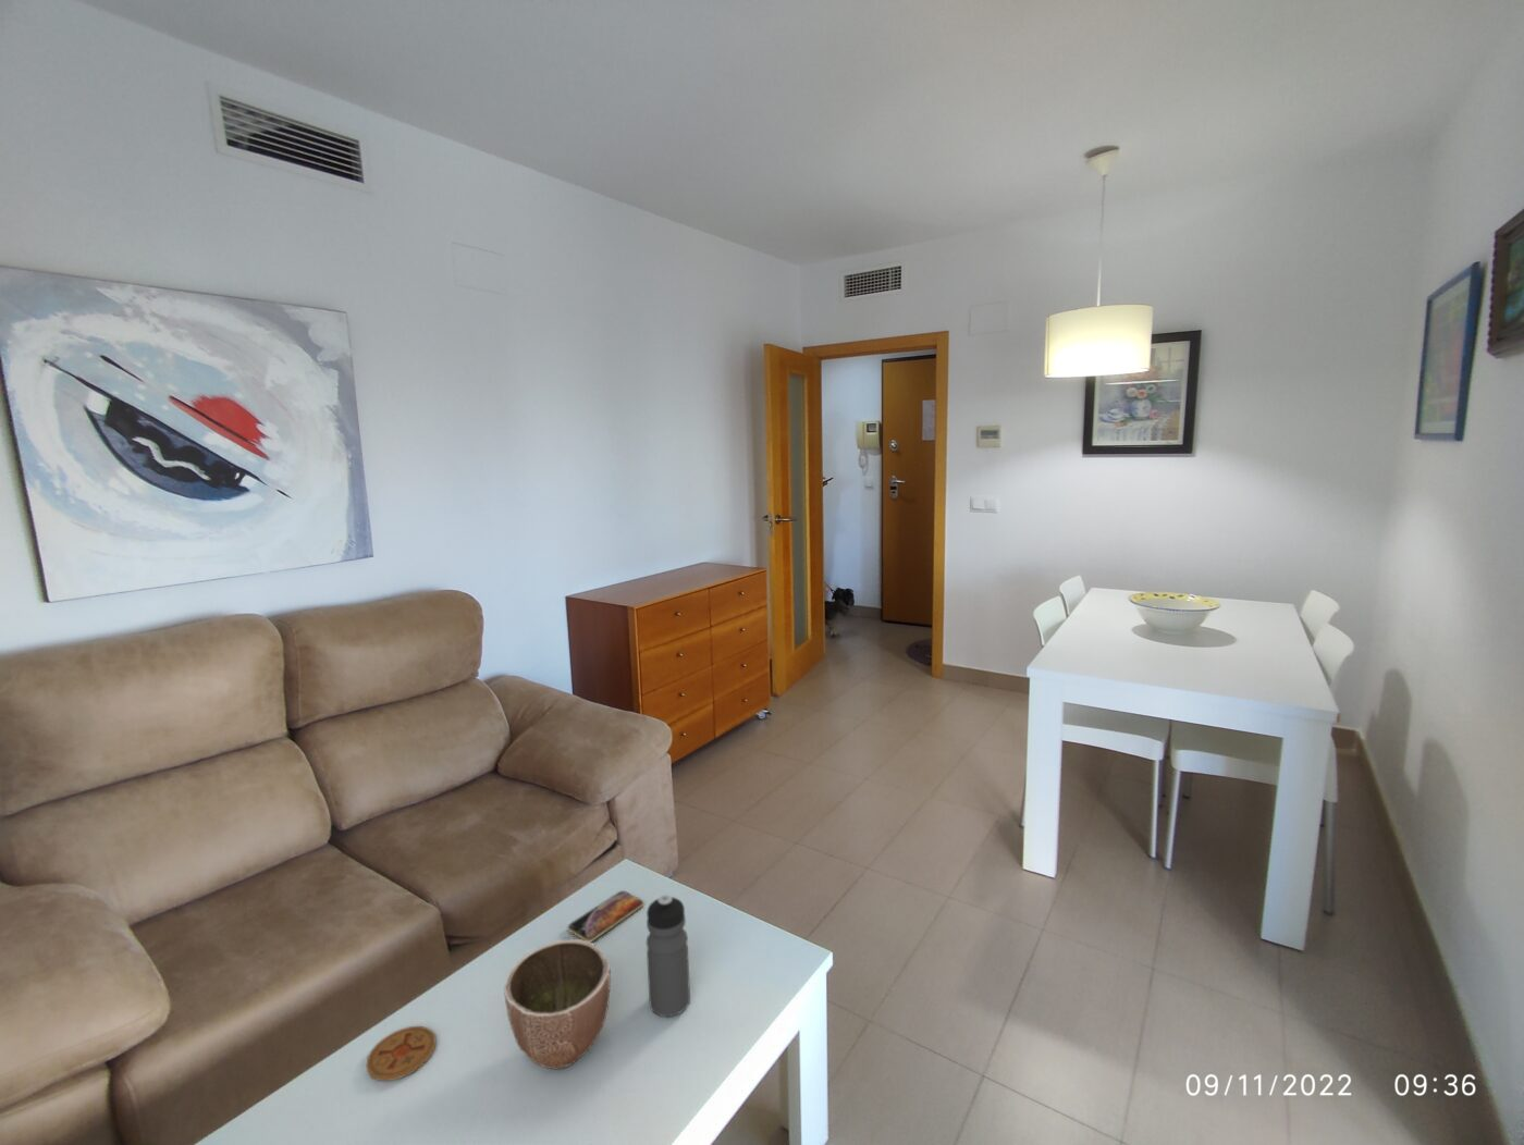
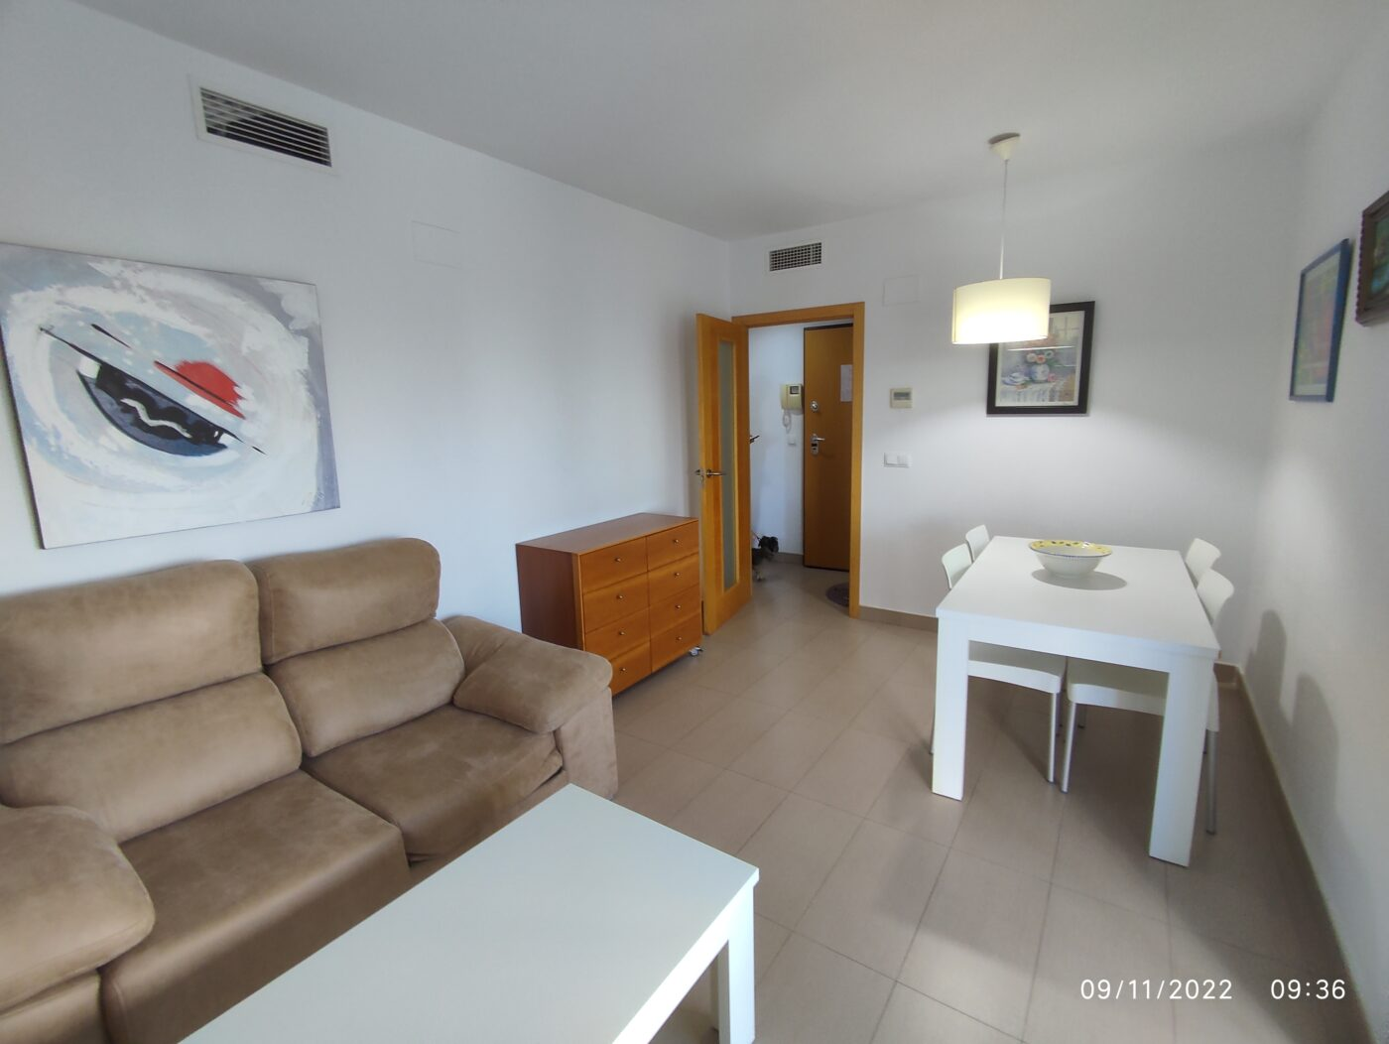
- decorative bowl [503,938,612,1070]
- coaster [364,1025,437,1082]
- water bottle [646,894,692,1018]
- smartphone [568,890,645,943]
